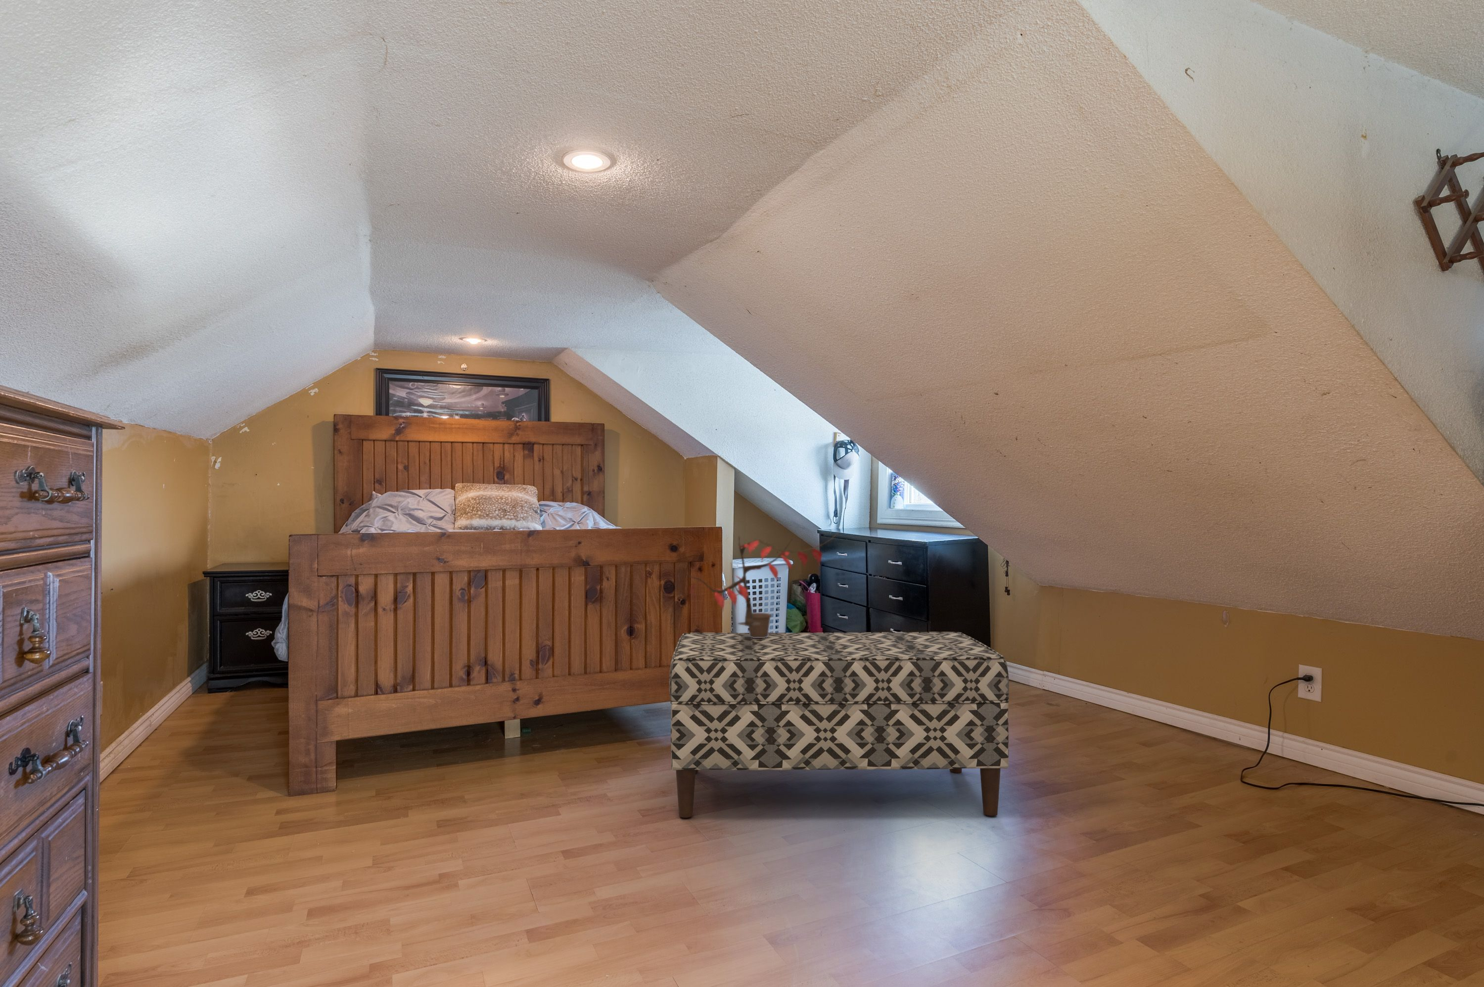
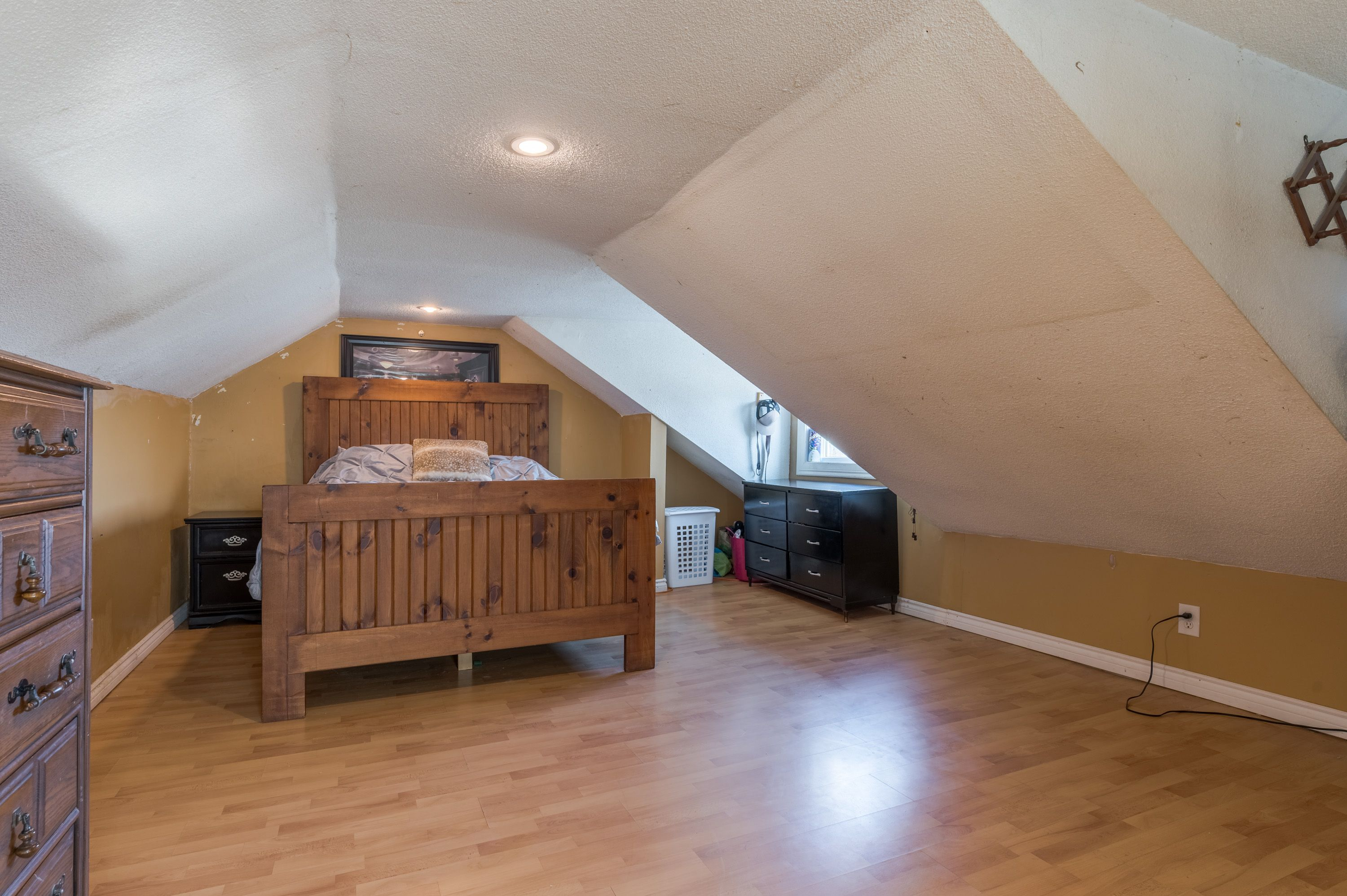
- bench [669,631,1009,818]
- potted plant [685,531,840,638]
